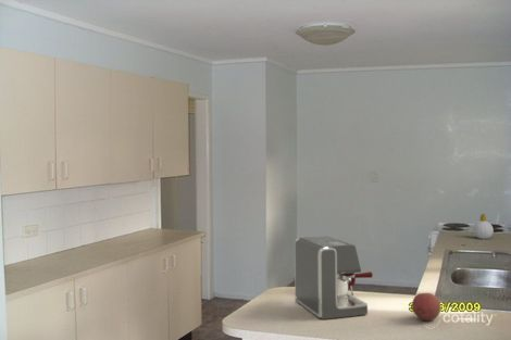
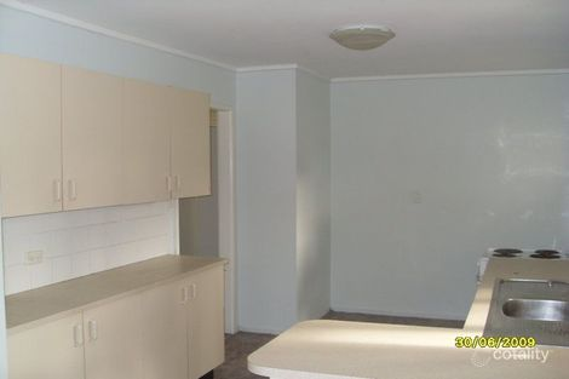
- coffee maker [294,236,374,320]
- fruit [411,292,441,322]
- soap bottle [472,213,495,240]
